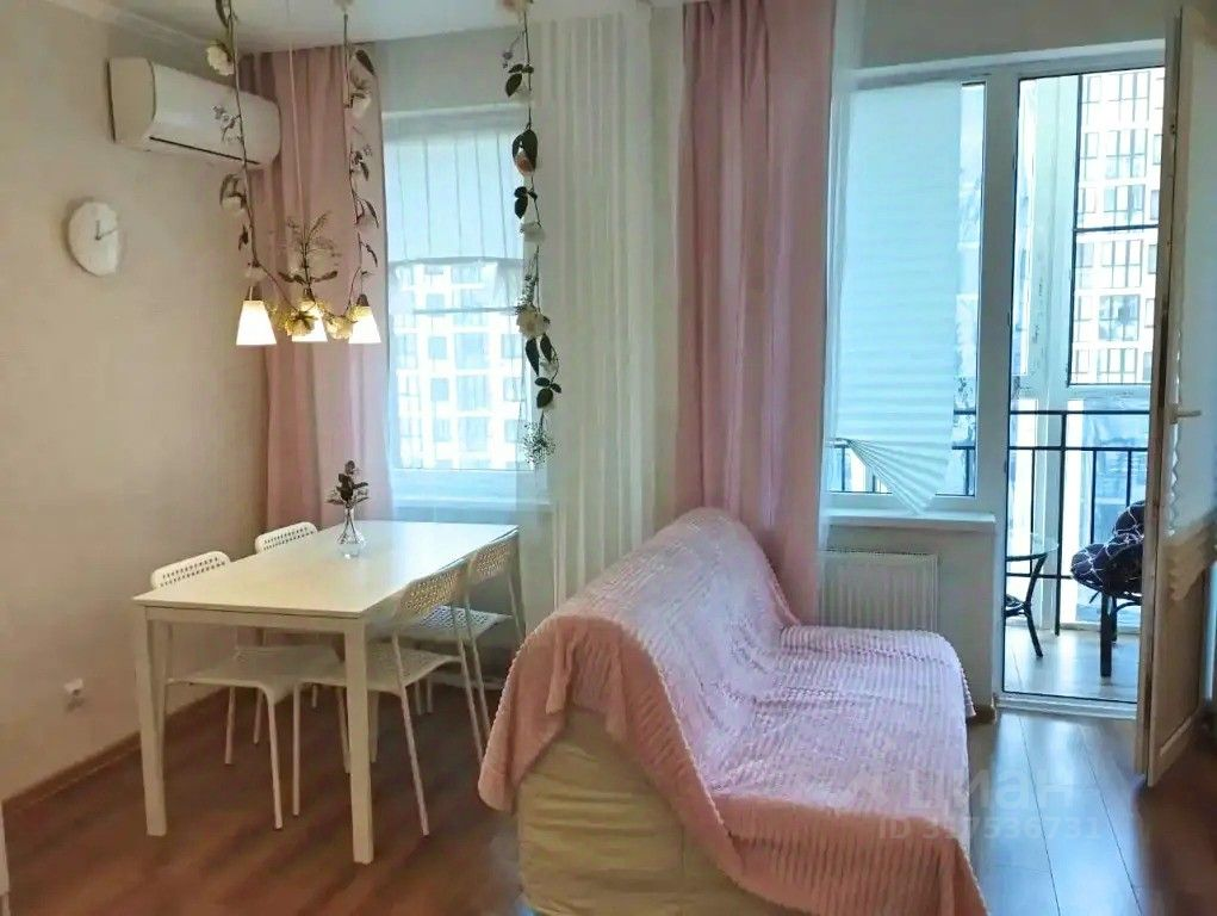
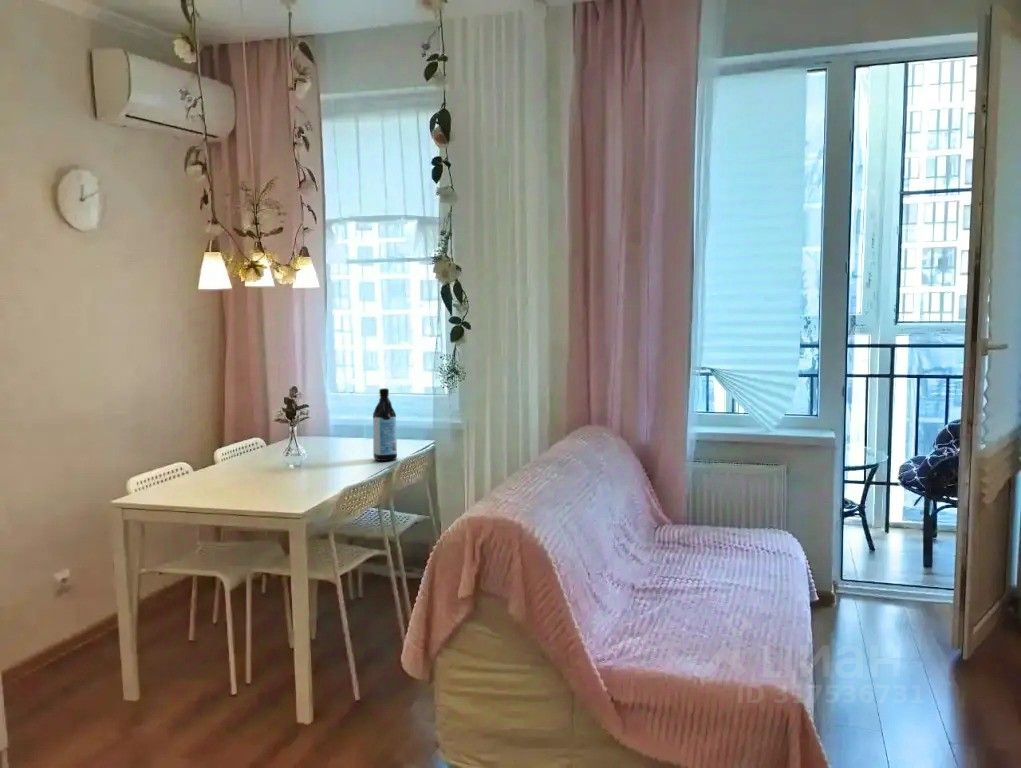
+ water bottle [372,387,398,462]
